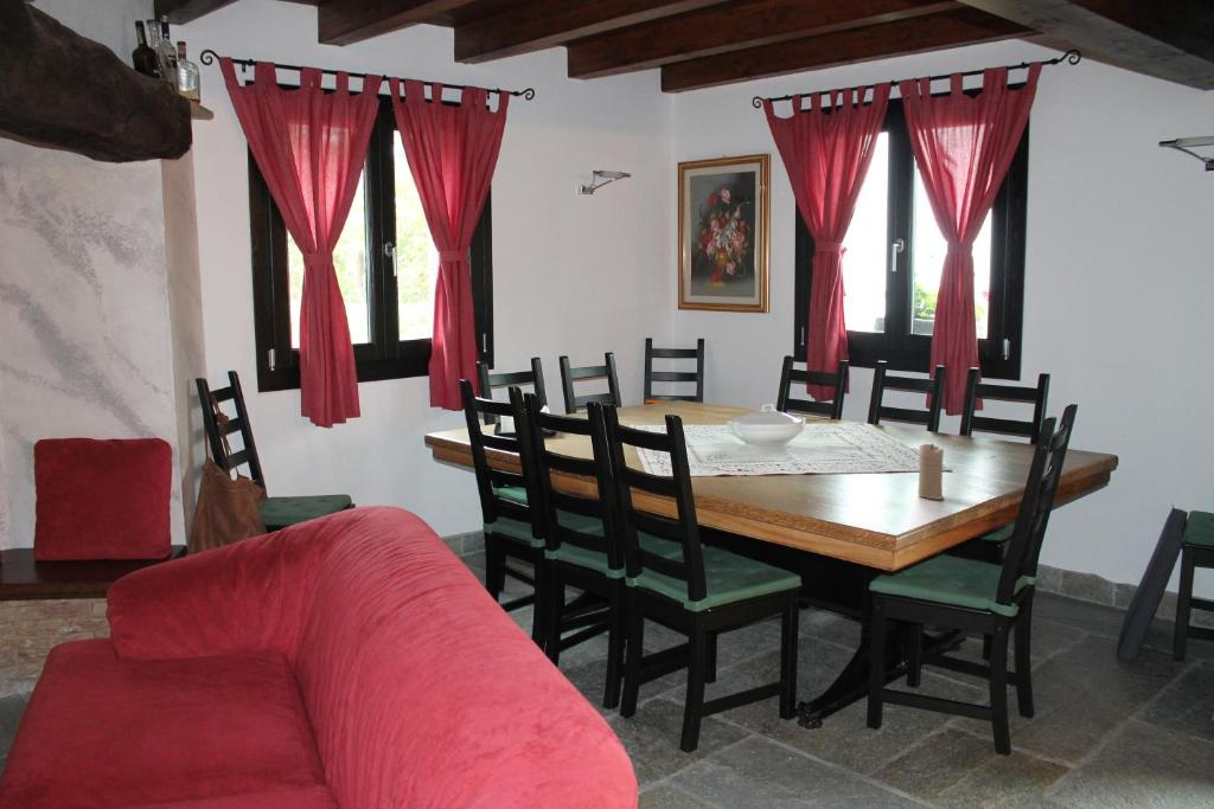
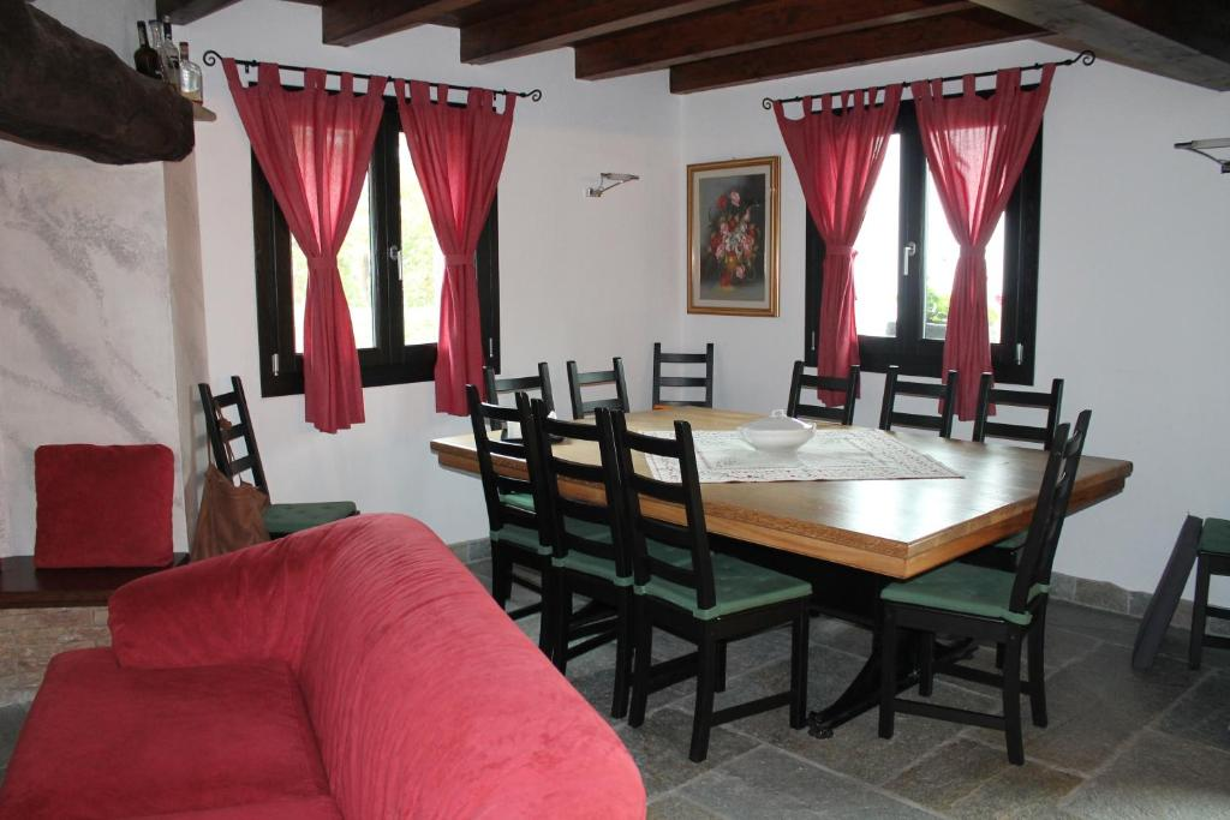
- candle [916,442,945,501]
